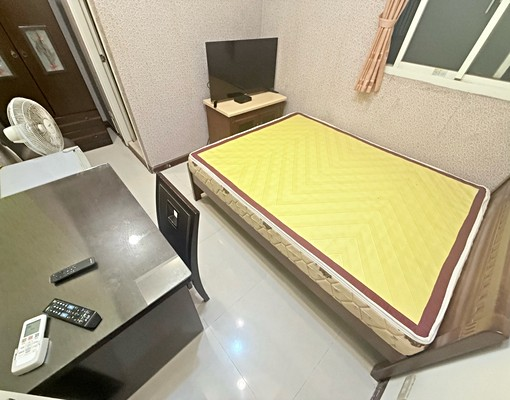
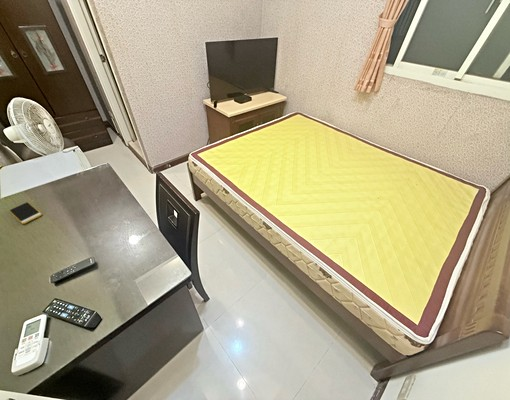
+ smartphone [8,201,43,225]
